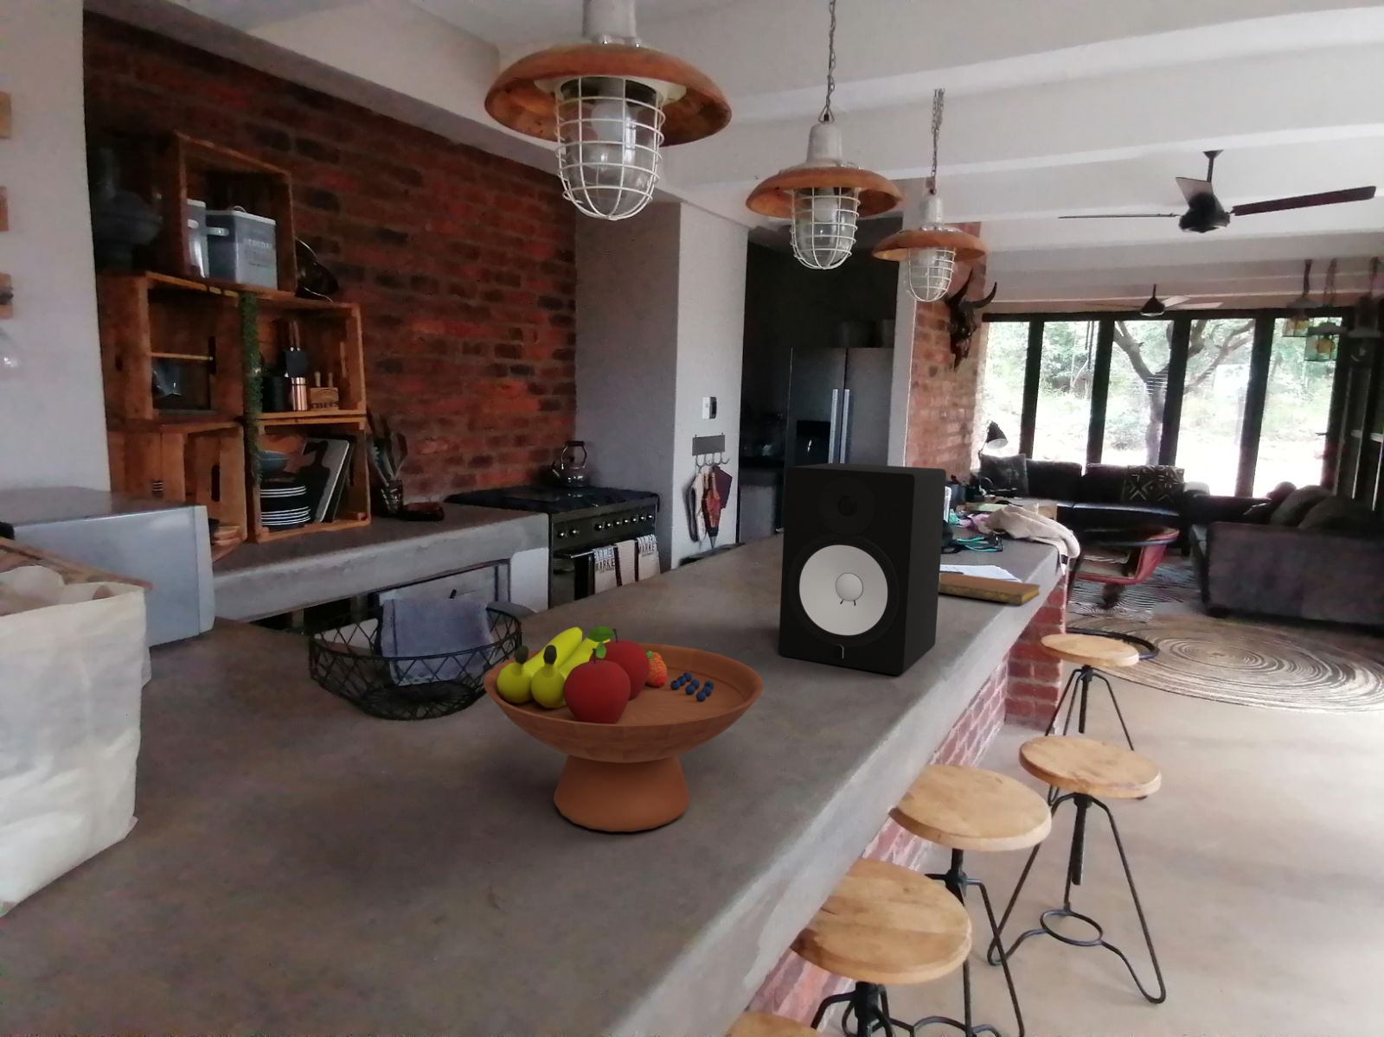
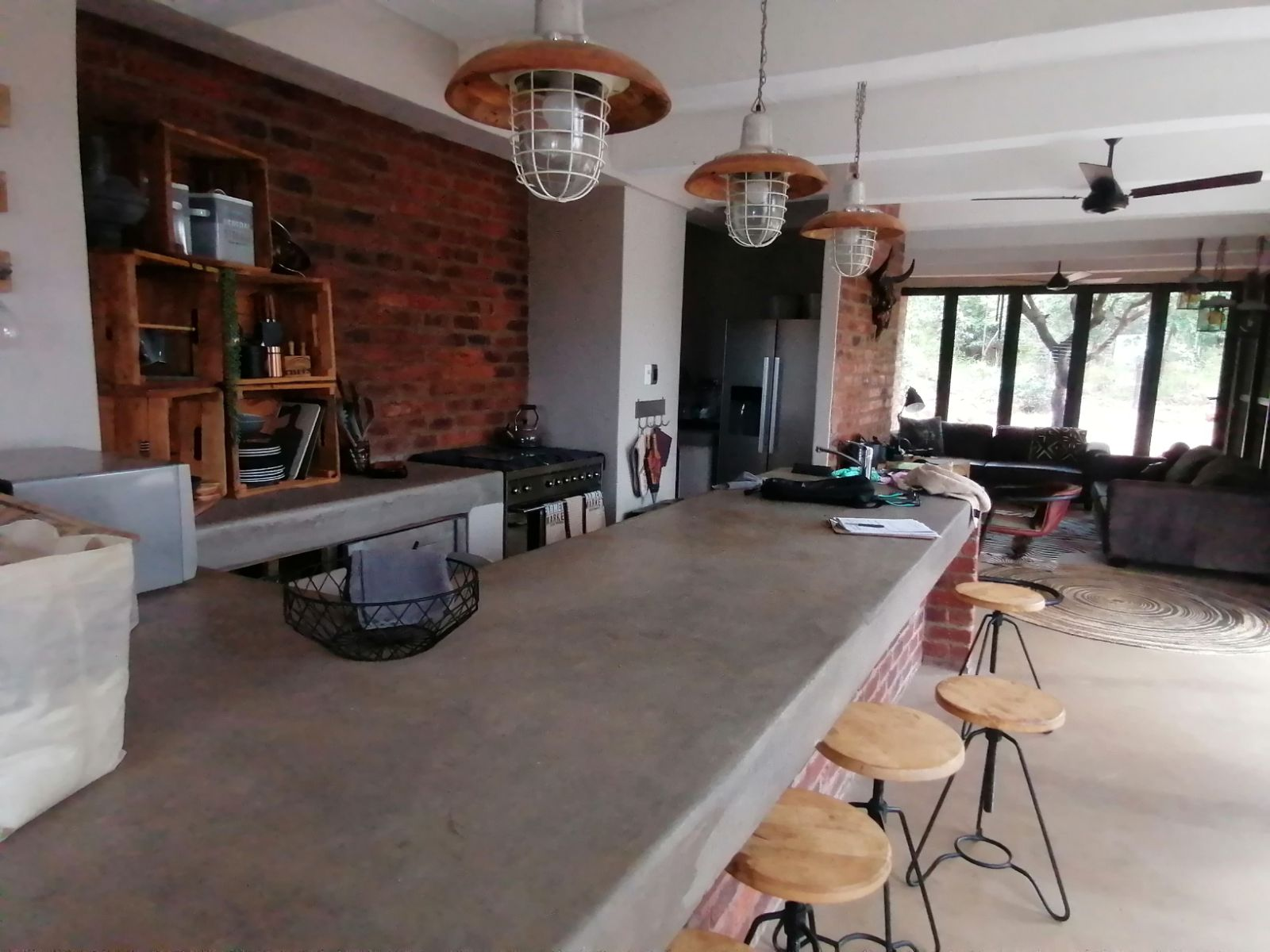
- speaker [778,462,947,675]
- notebook [938,571,1042,605]
- fruit bowl [483,625,765,832]
